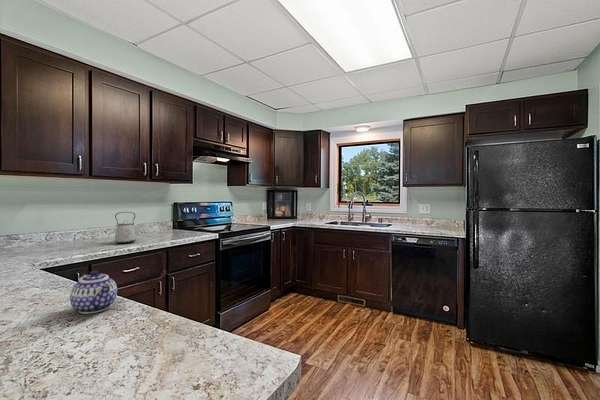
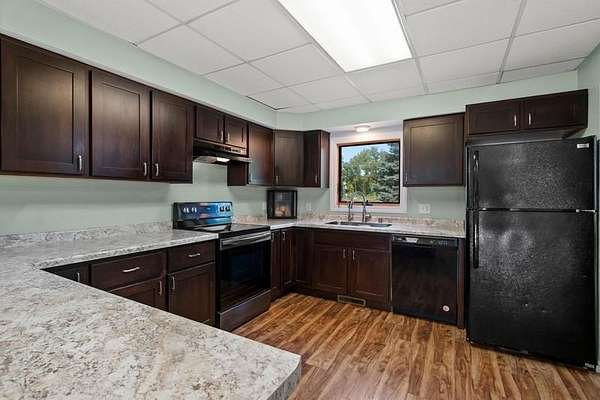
- teapot [69,269,118,315]
- kettle [114,211,144,245]
